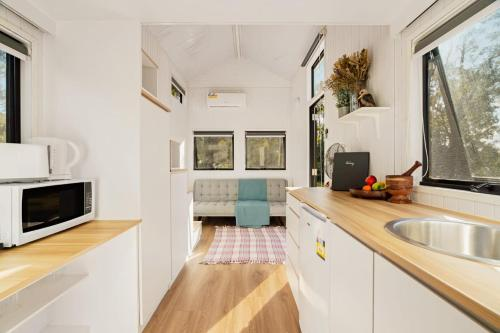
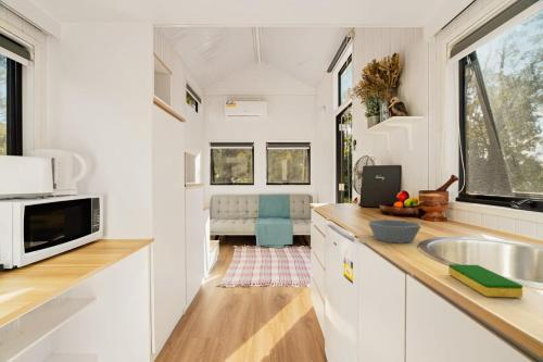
+ bowl [367,219,422,245]
+ dish sponge [447,263,523,298]
